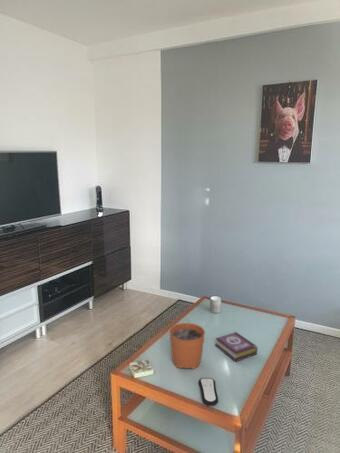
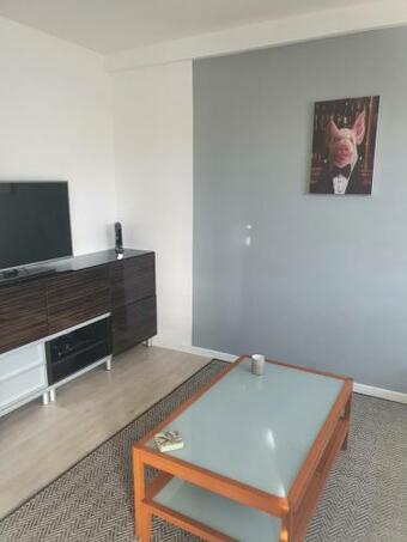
- plant pot [168,317,206,370]
- remote control [198,377,219,406]
- book [214,331,258,363]
